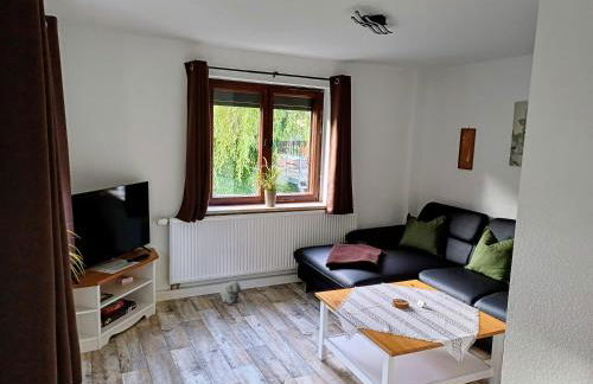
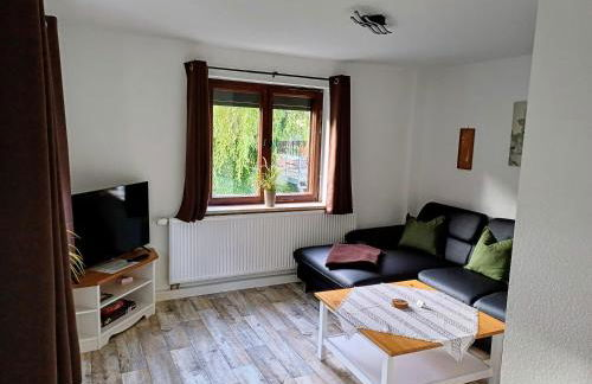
- plush toy [218,280,242,305]
